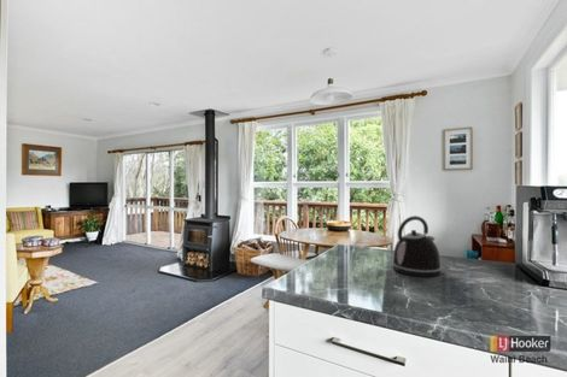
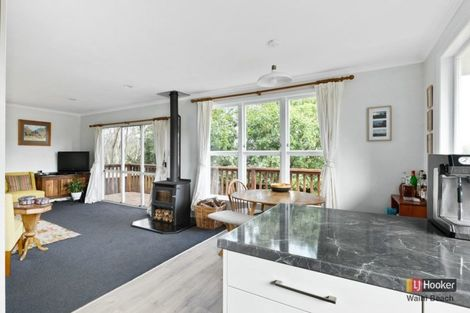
- kettle [391,214,443,278]
